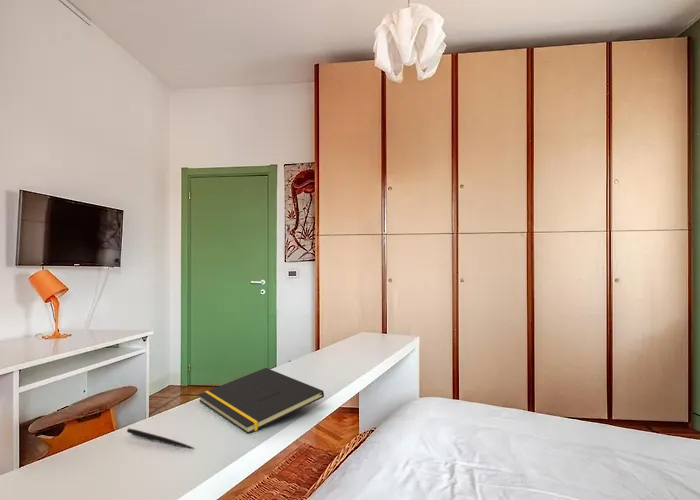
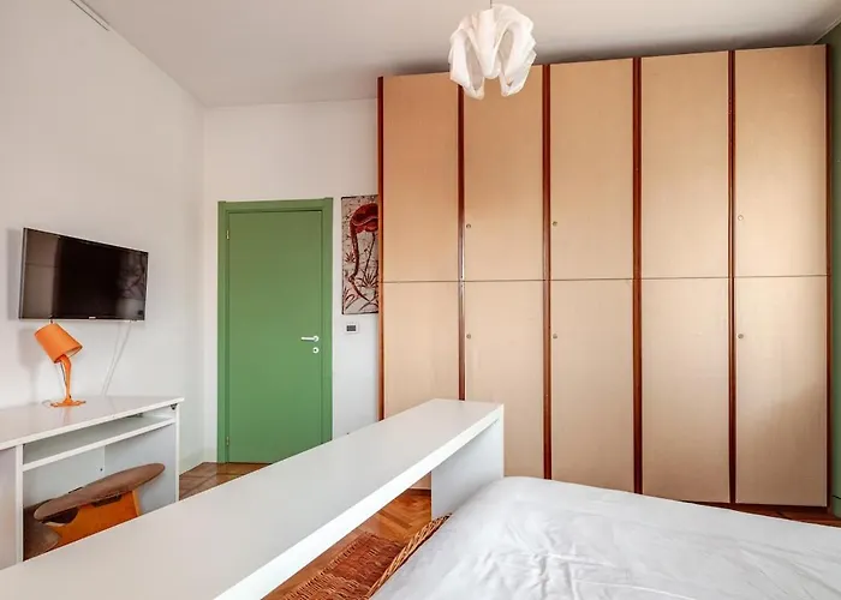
- notepad [197,367,325,435]
- pen [126,428,194,449]
